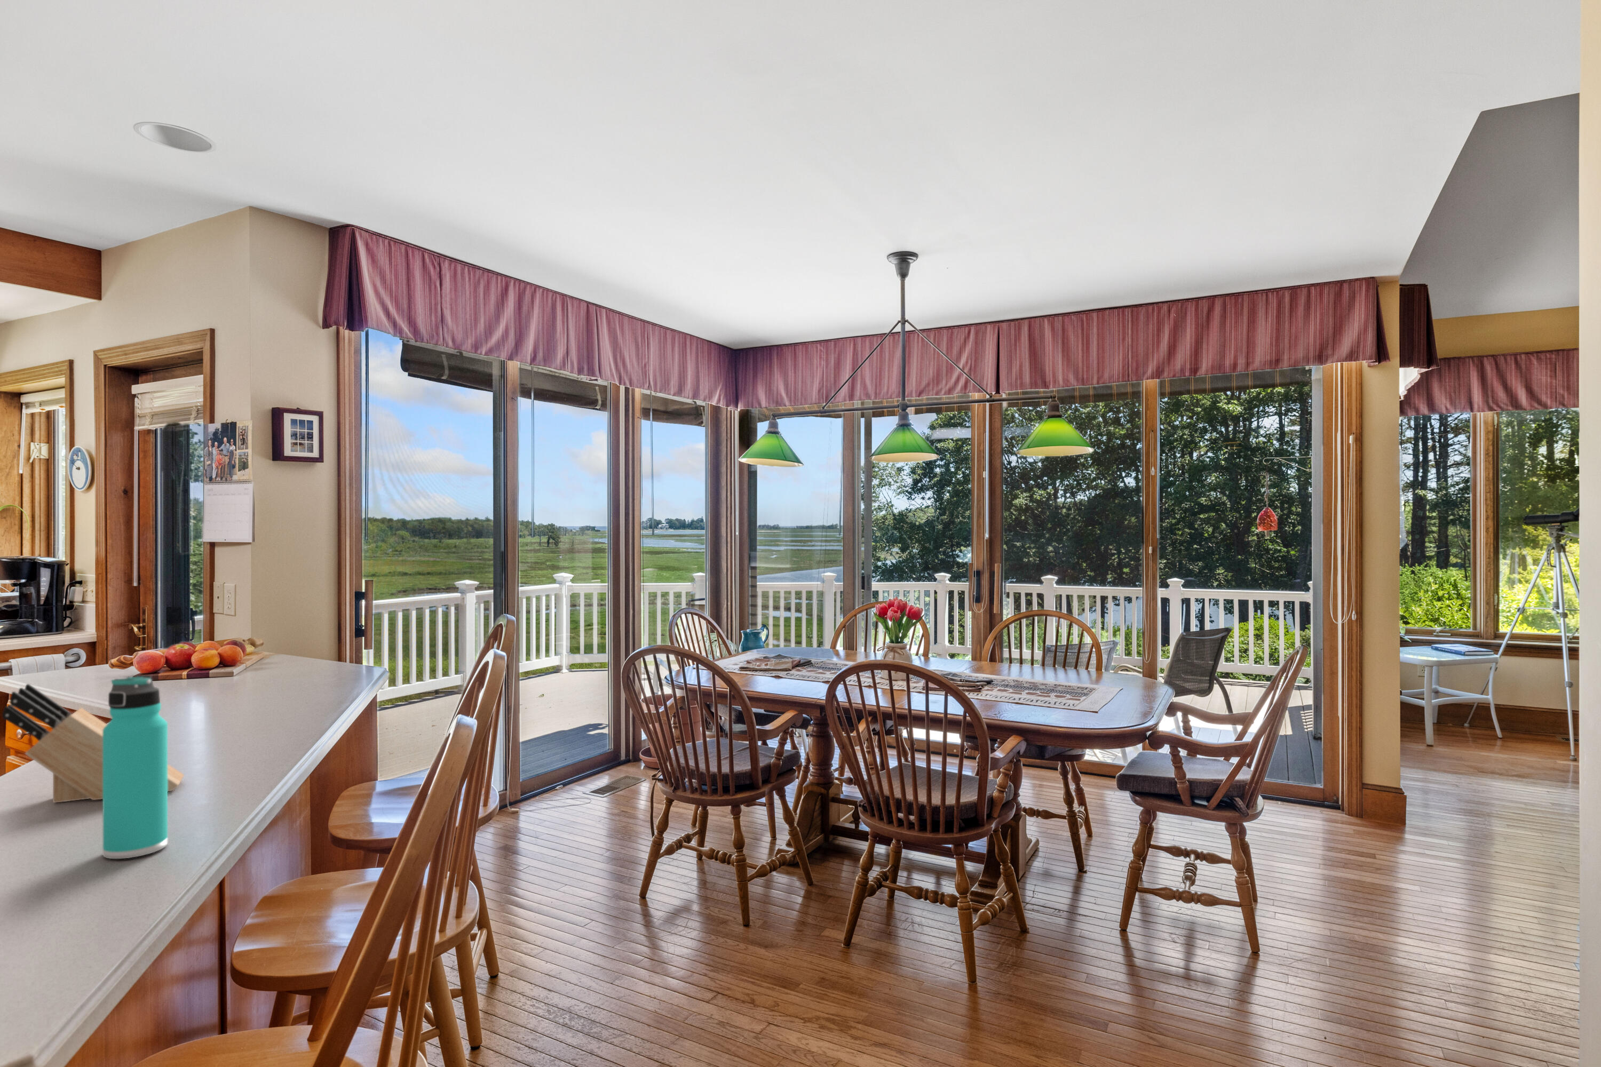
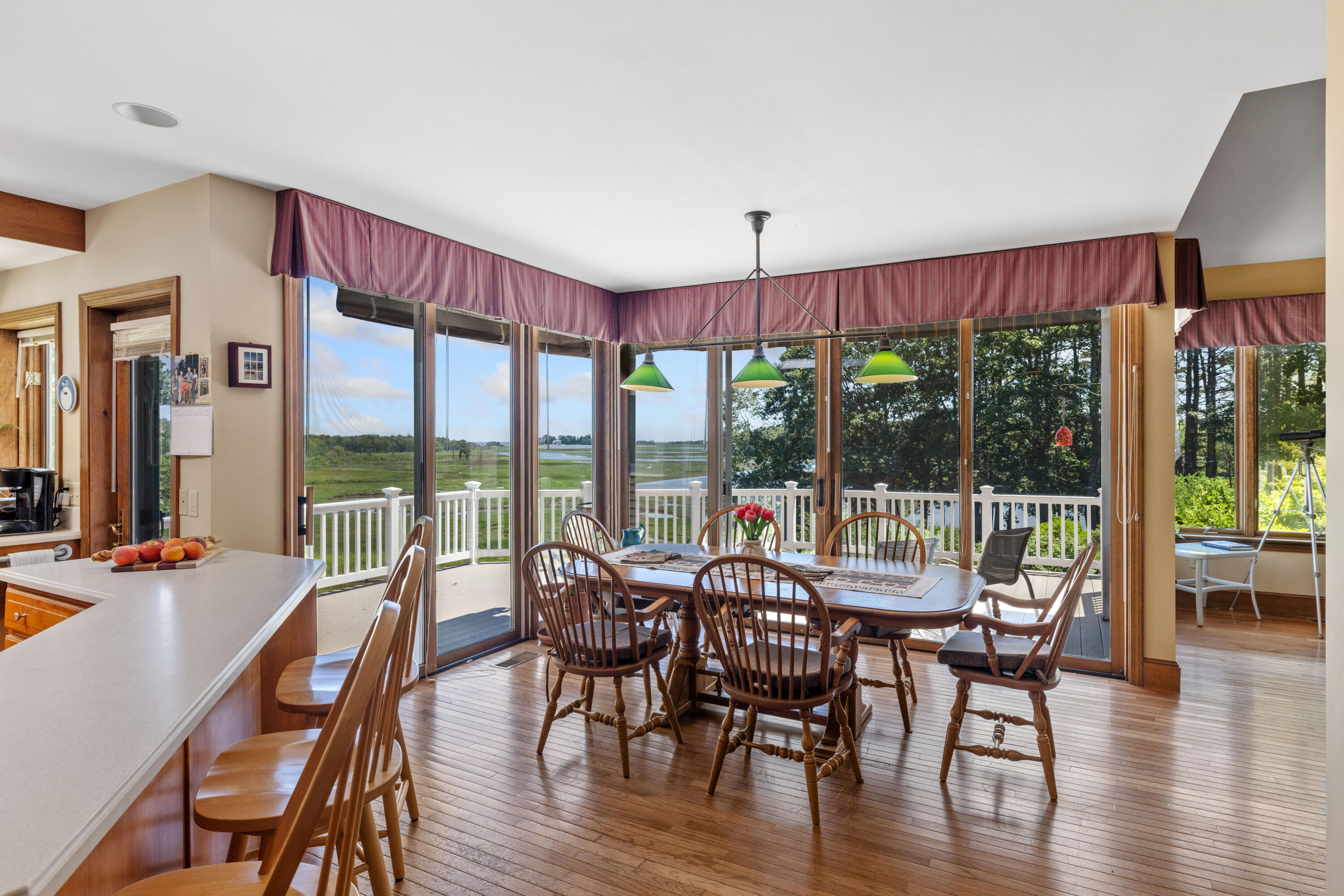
- thermos bottle [102,675,168,860]
- knife block [2,684,185,804]
